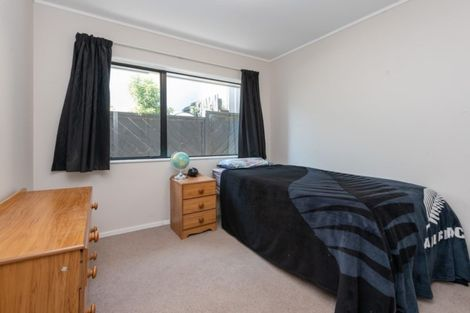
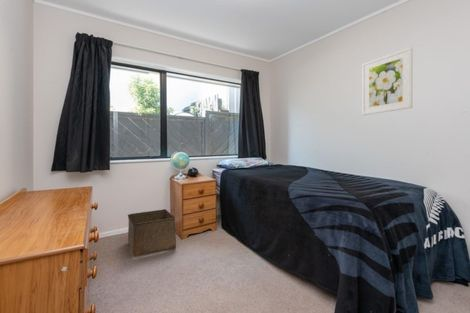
+ storage bin [127,208,177,258]
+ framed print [361,46,413,116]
